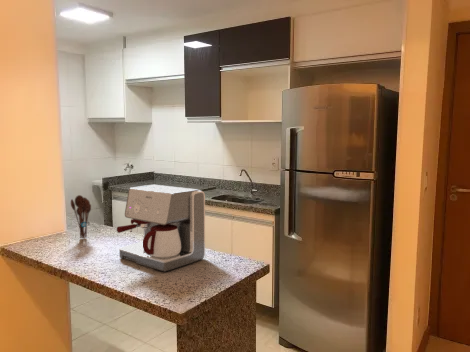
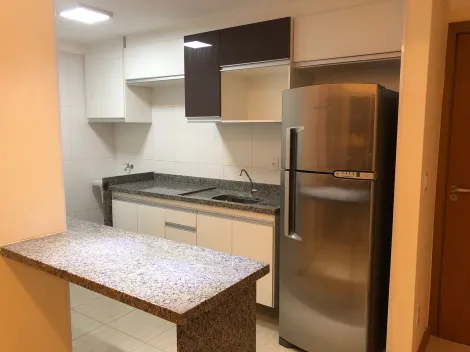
- utensil holder [70,194,92,239]
- coffee maker [116,184,206,273]
